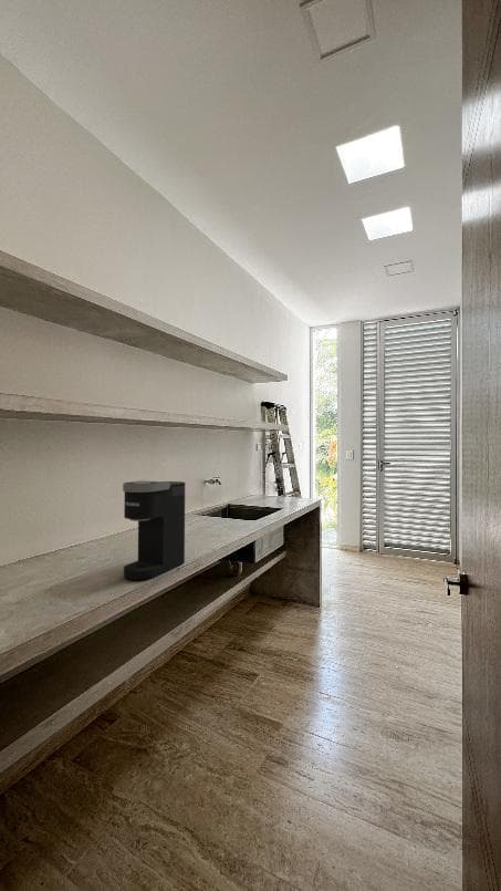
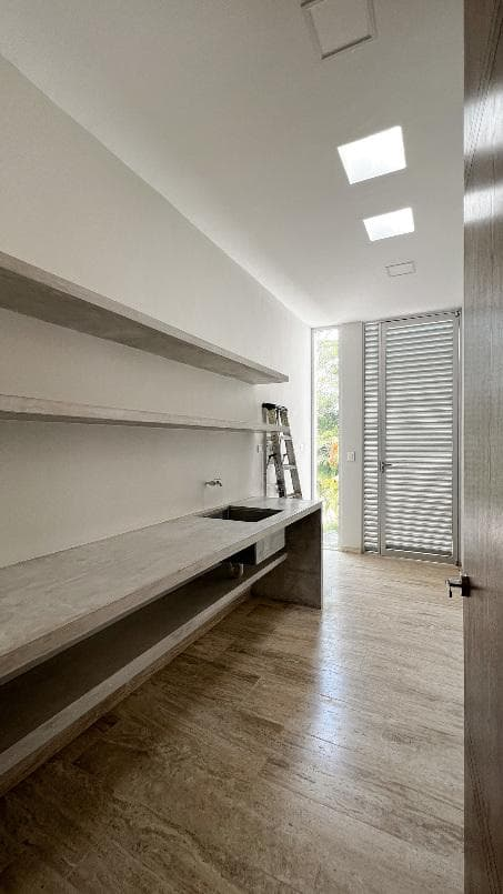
- coffee maker [122,479,186,581]
